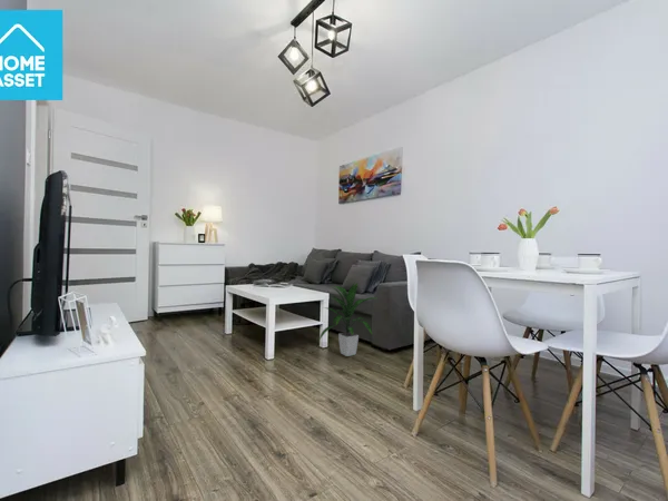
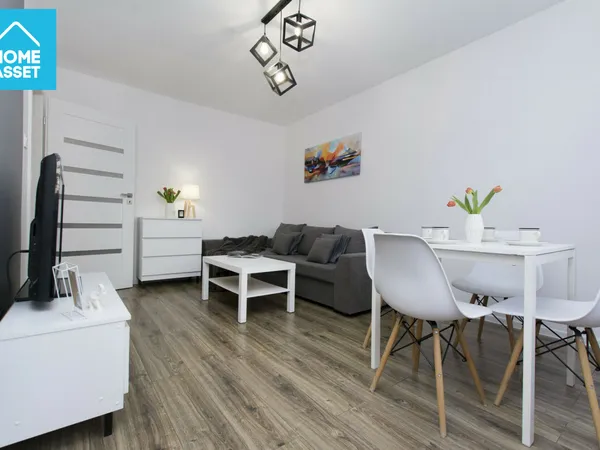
- indoor plant [317,282,376,357]
